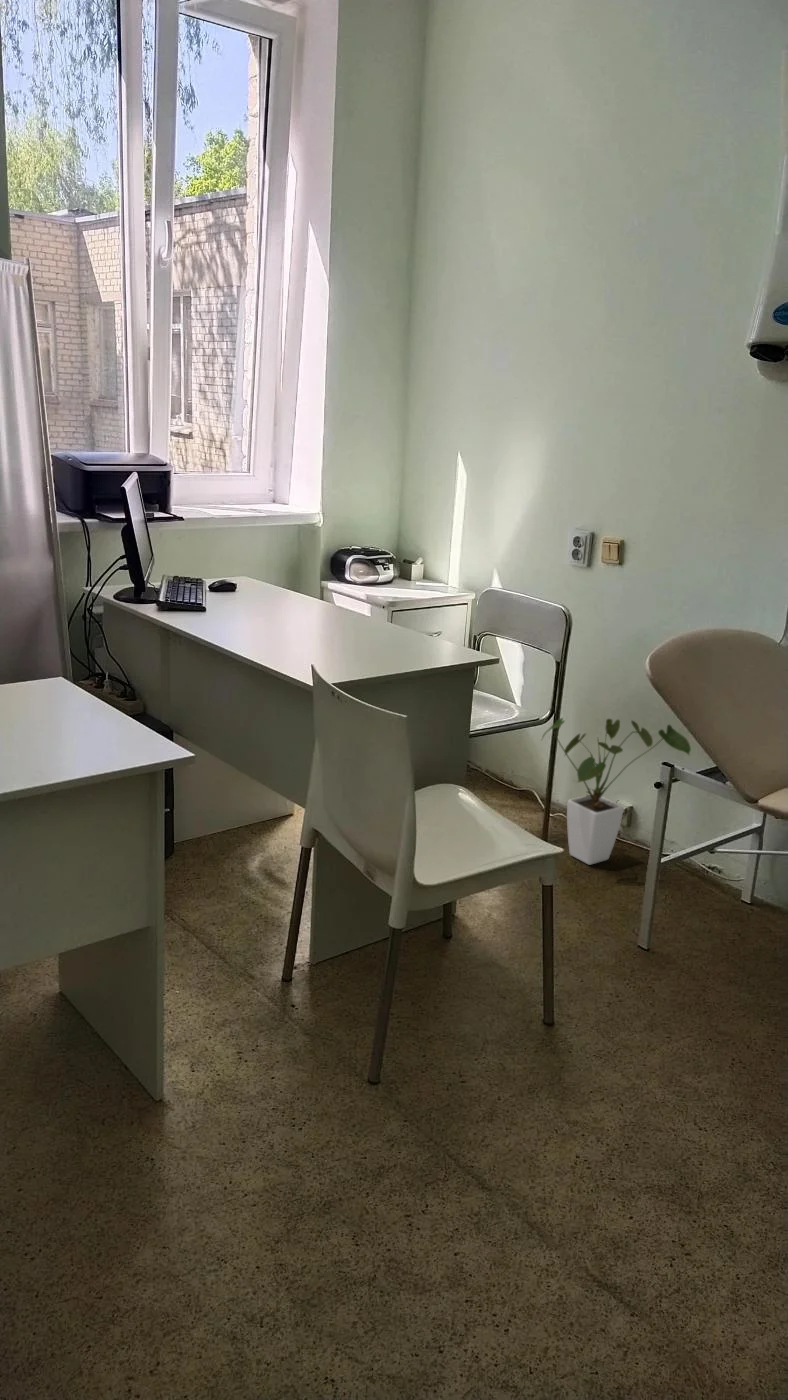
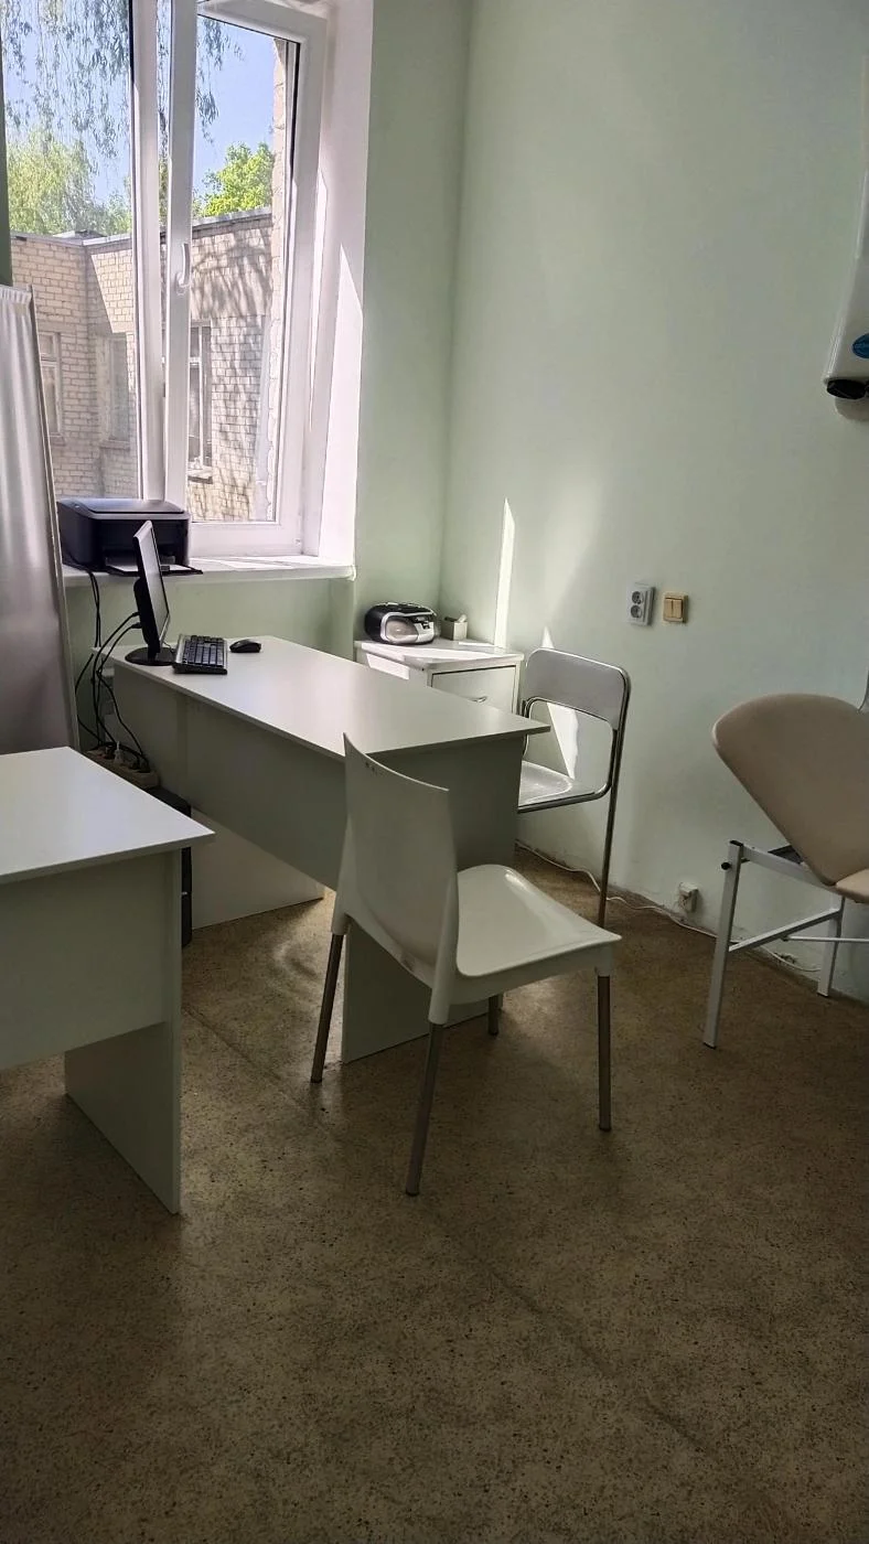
- house plant [541,717,692,866]
